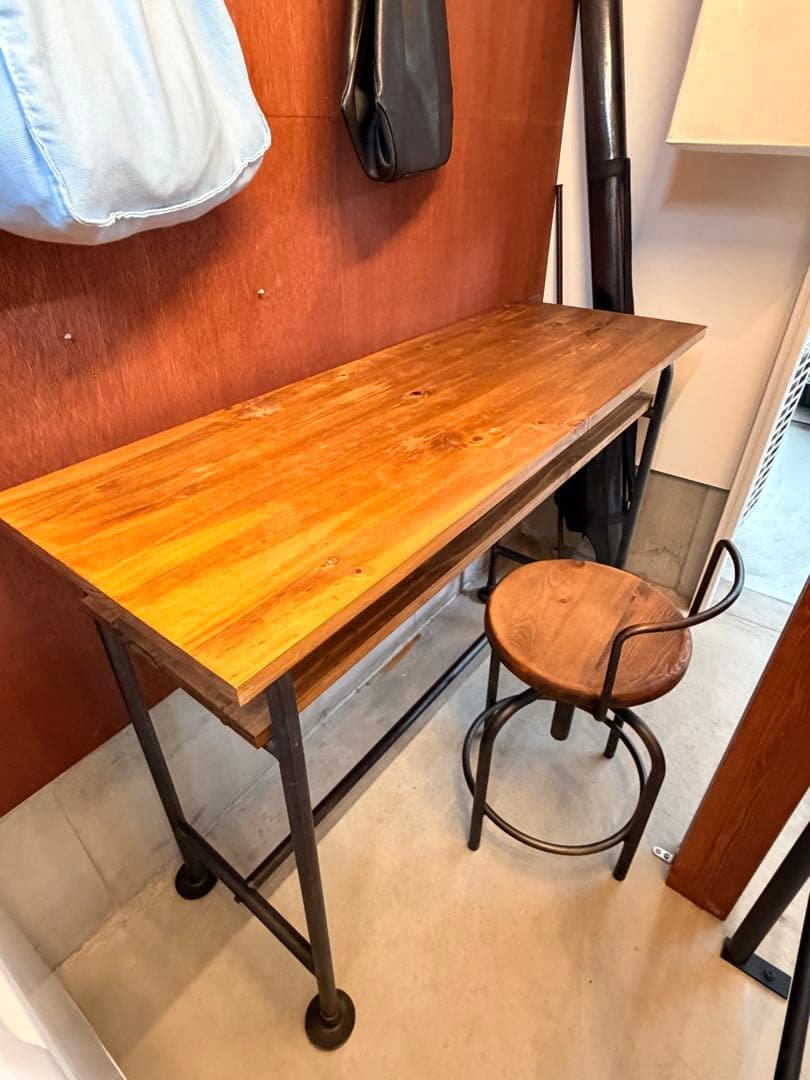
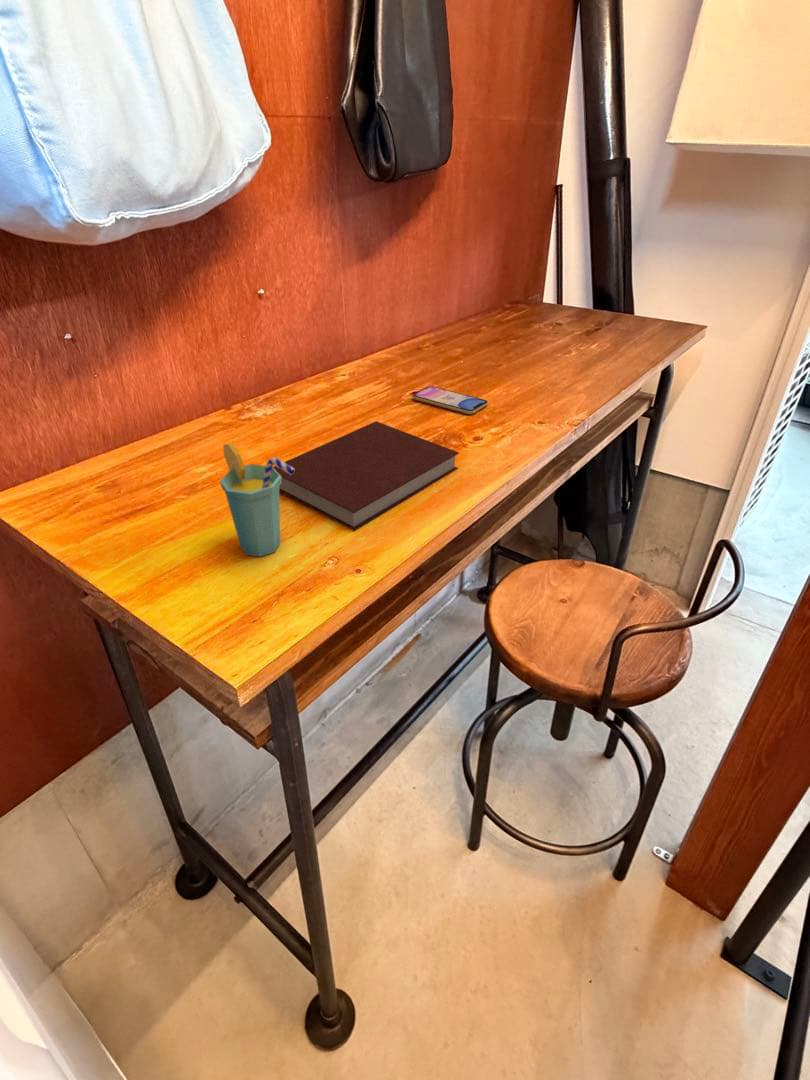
+ notebook [273,420,460,531]
+ cup [219,442,295,558]
+ smartphone [411,385,489,415]
